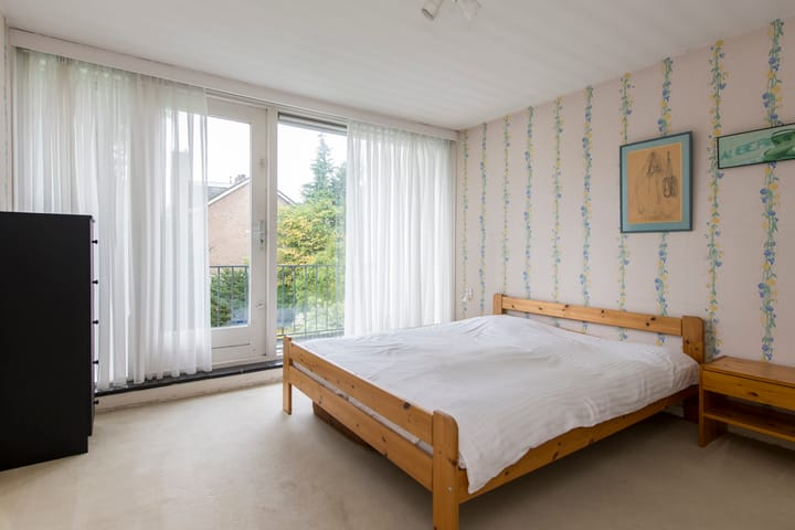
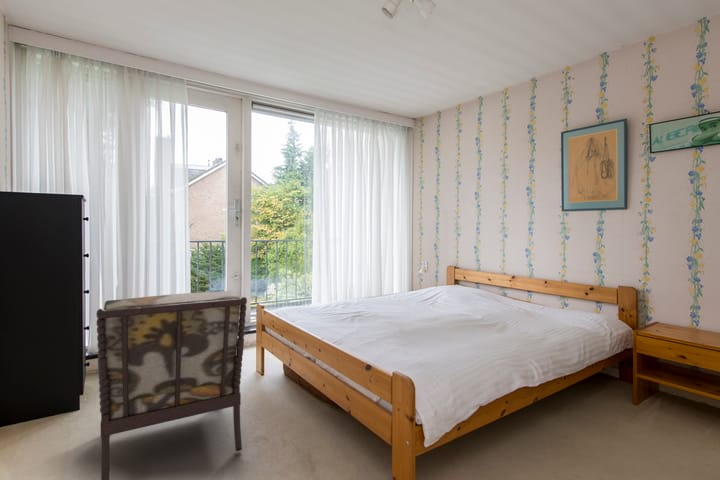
+ armchair [95,290,248,480]
